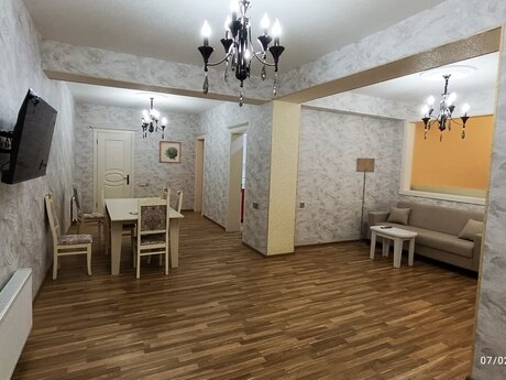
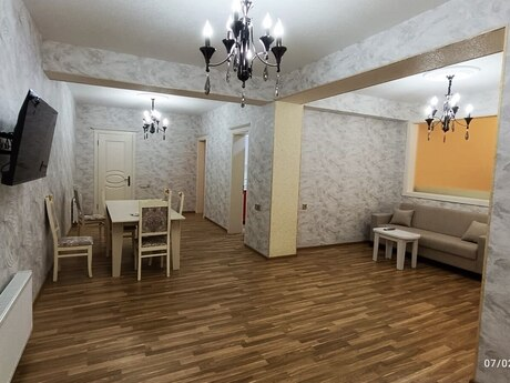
- wall art [158,140,183,165]
- floor lamp [354,158,376,247]
